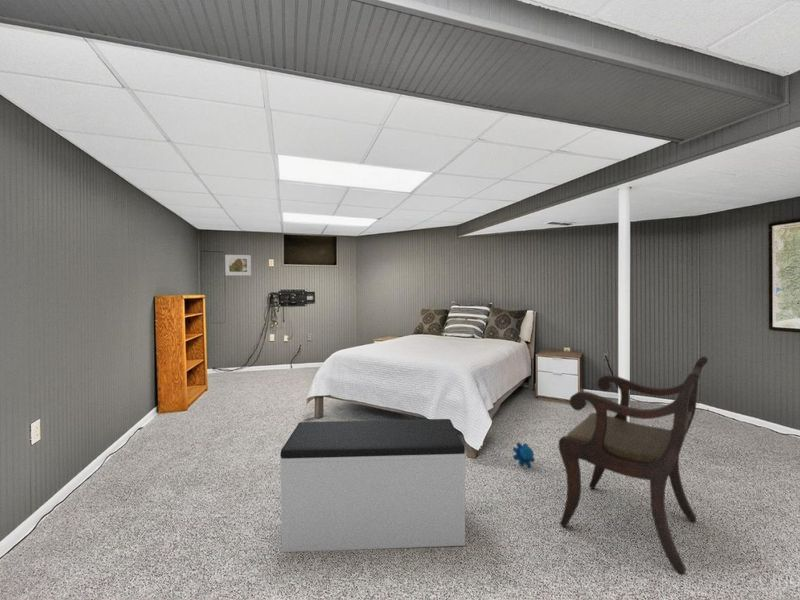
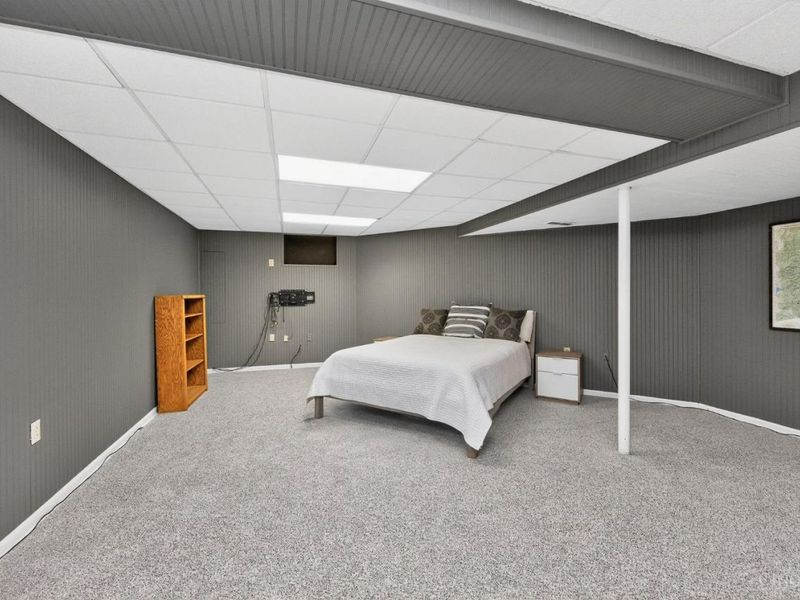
- armchair [558,355,709,576]
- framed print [224,254,252,277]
- bench [279,418,467,553]
- plush toy [512,441,535,469]
